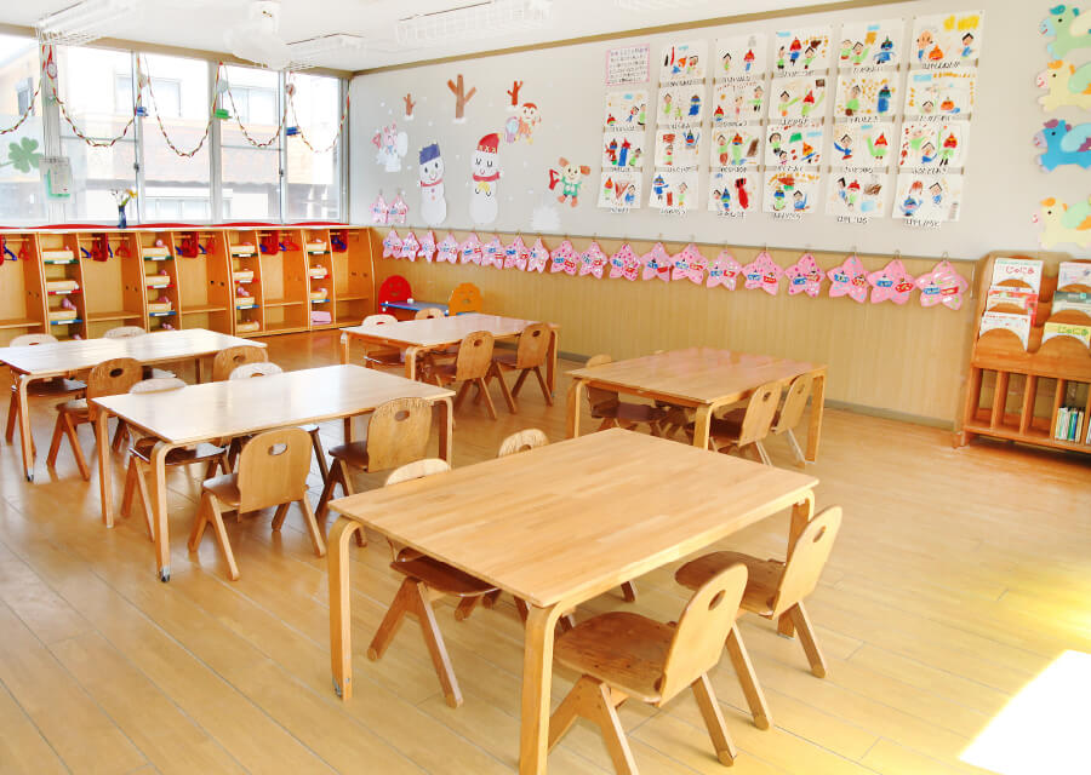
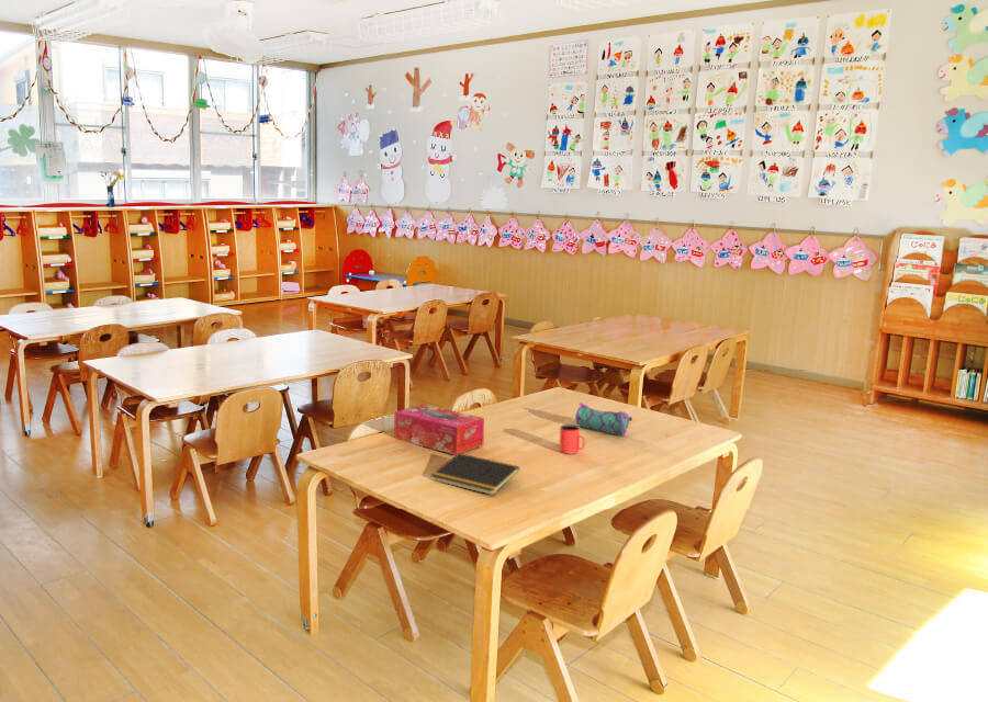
+ notepad [429,453,520,496]
+ cup [559,423,586,455]
+ tissue box [393,404,485,456]
+ pencil case [574,401,633,437]
